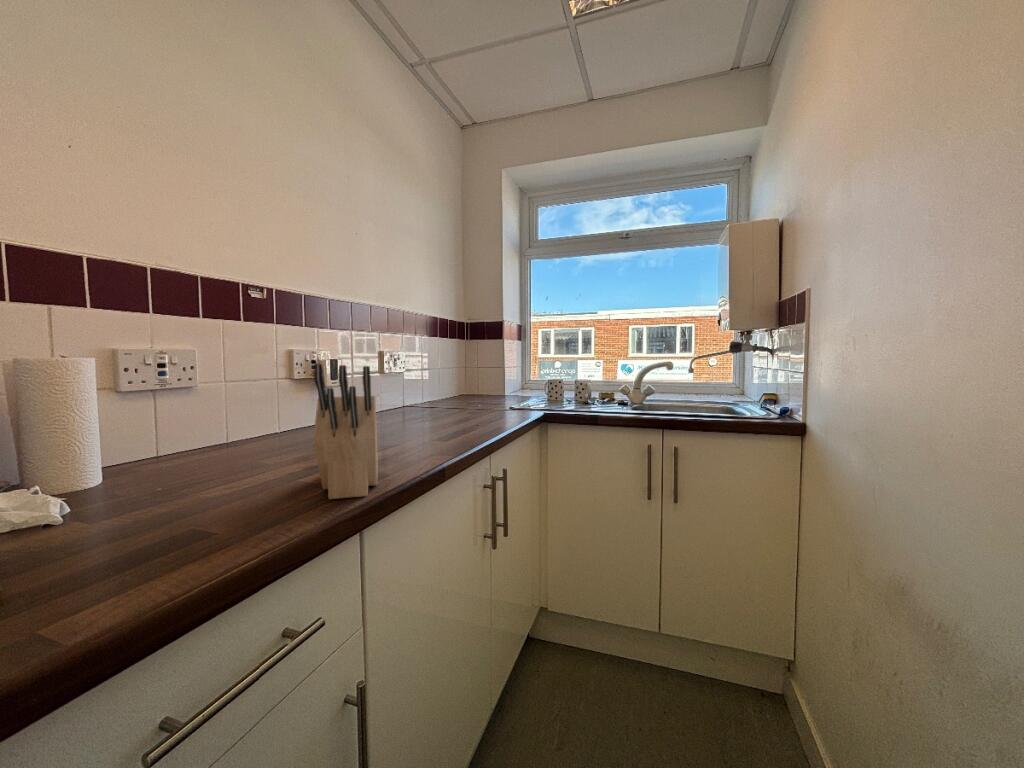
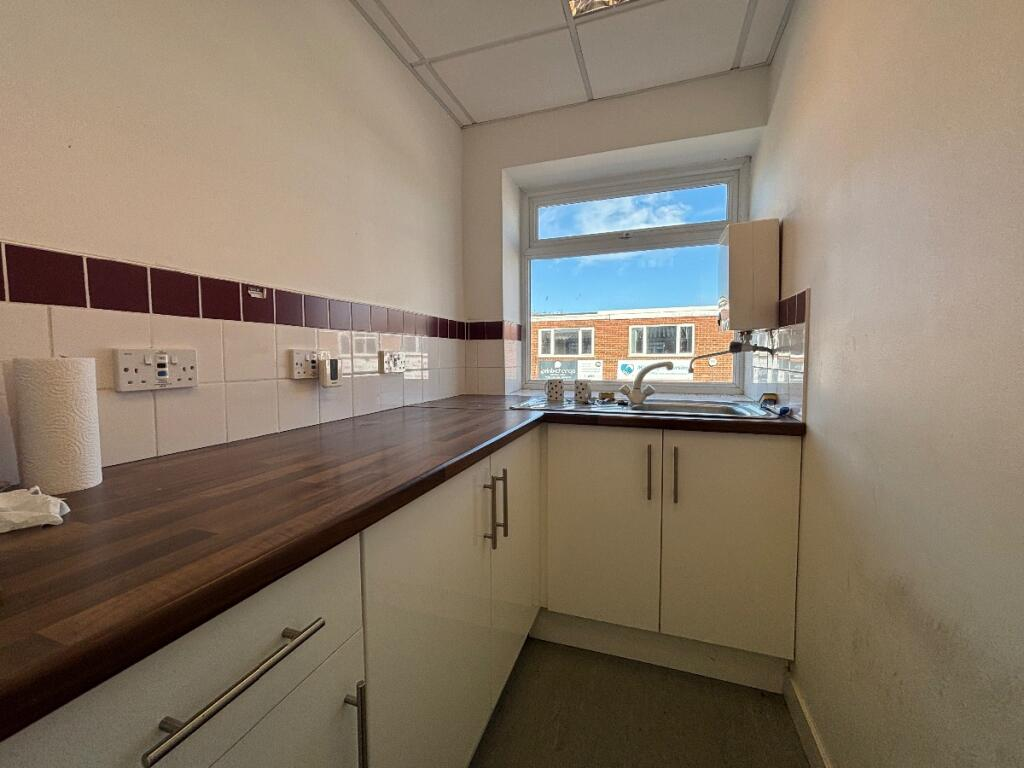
- knife block [312,363,379,500]
